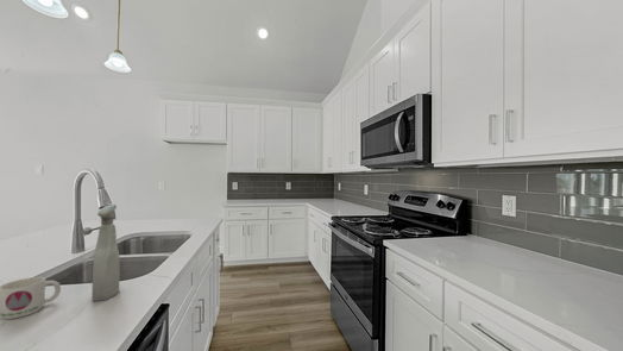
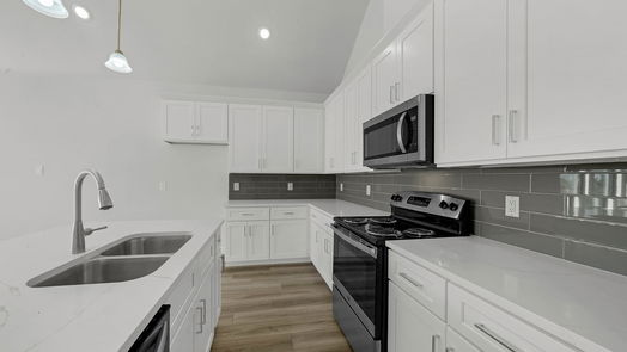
- spray bottle [90,203,121,302]
- mug [0,276,62,320]
